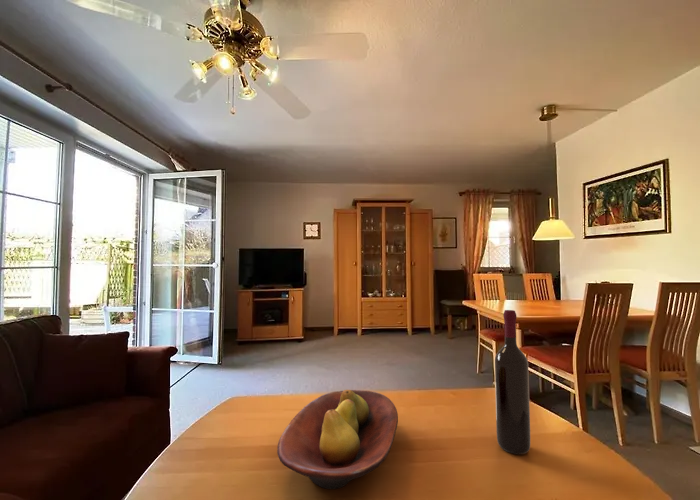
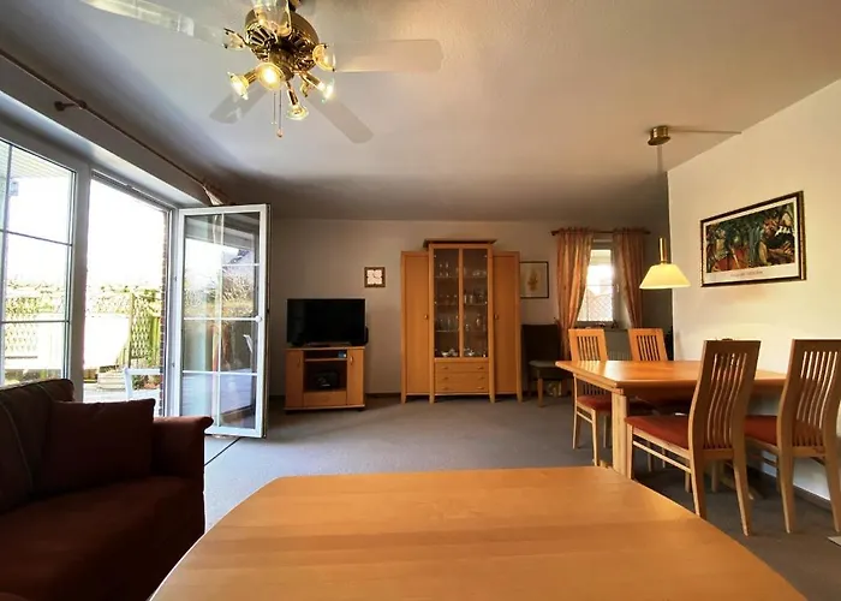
- fruit bowl [276,389,399,490]
- wine bottle [494,309,531,455]
